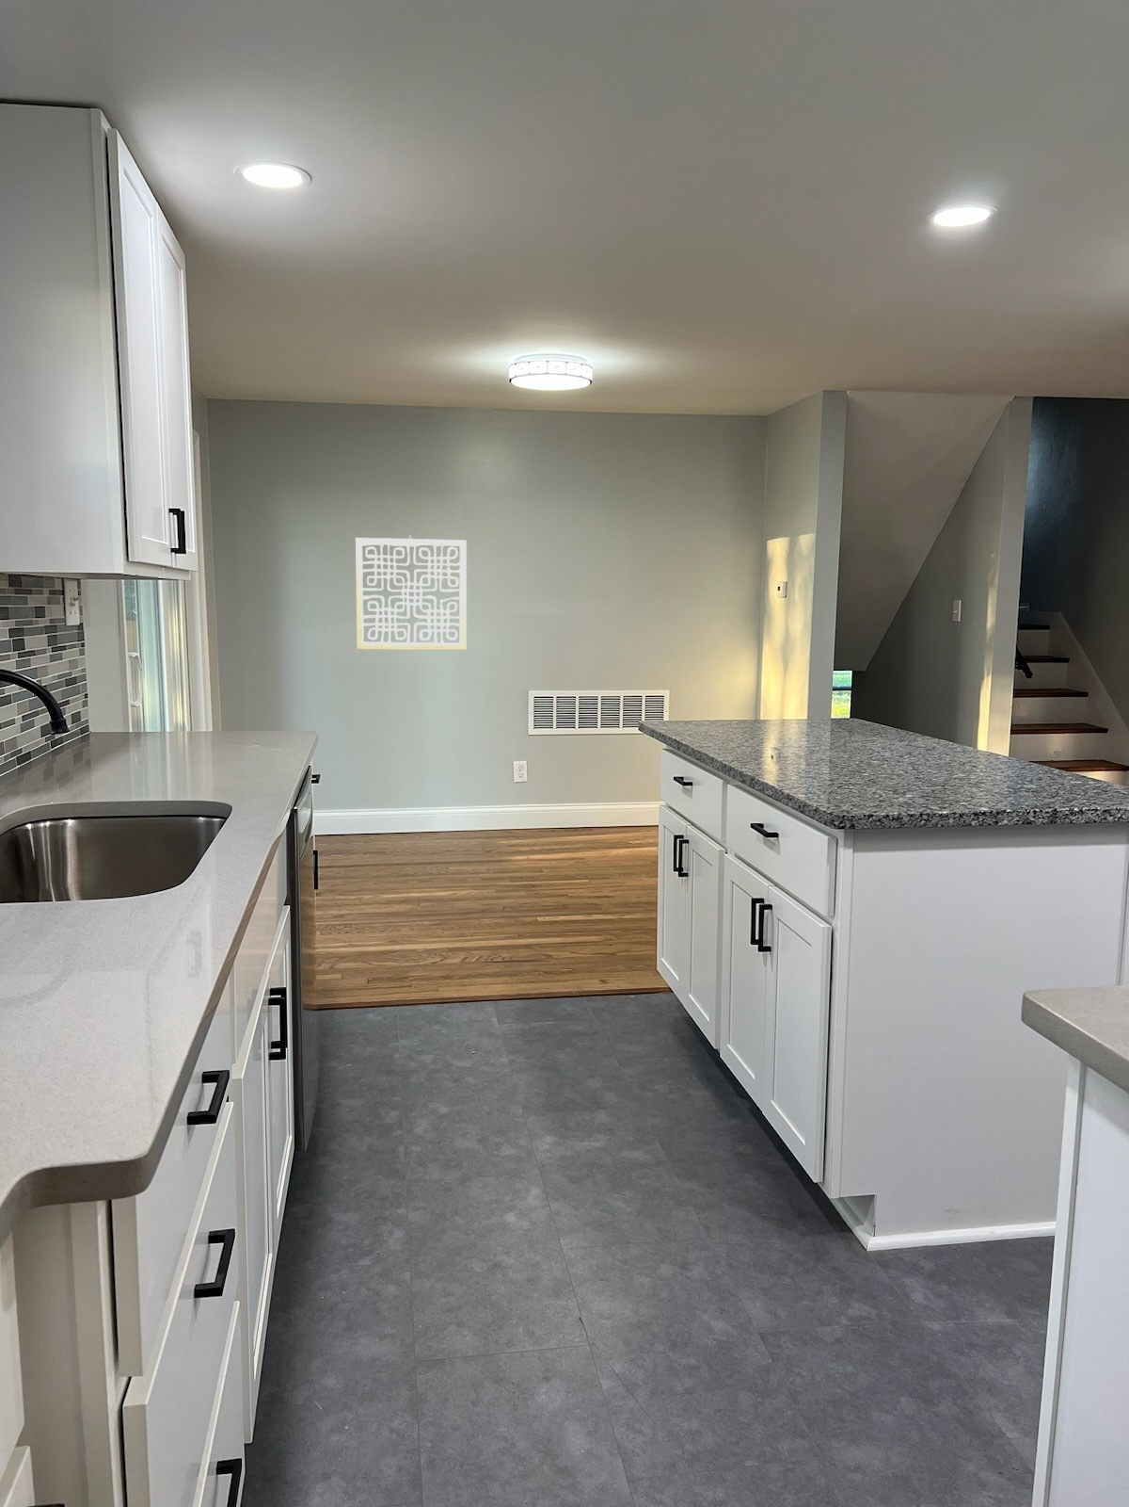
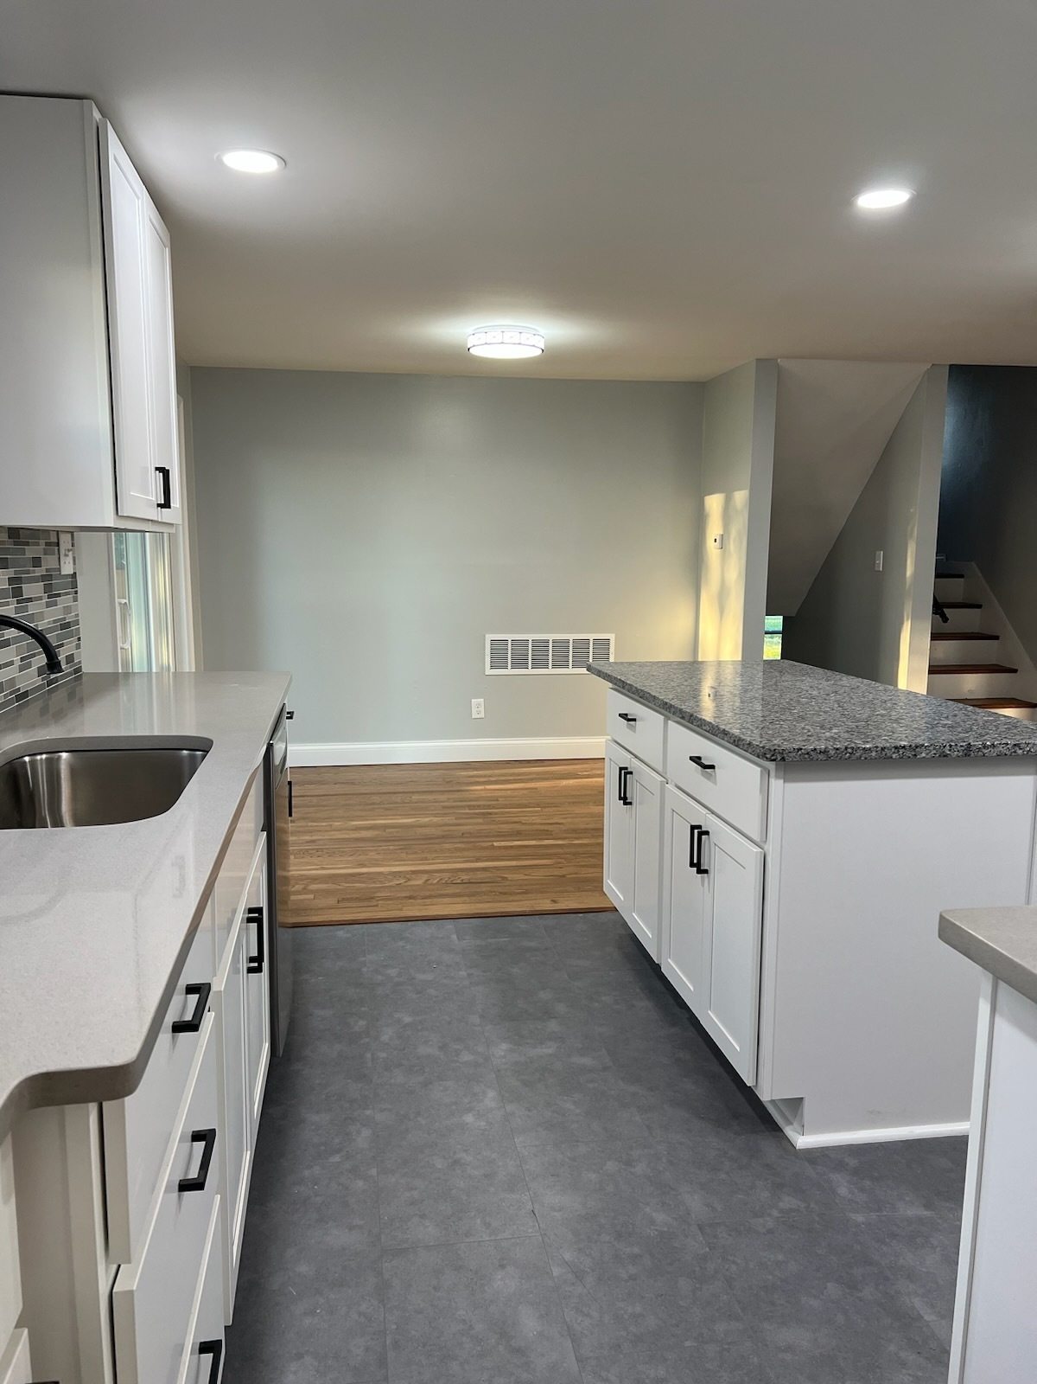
- wall art [355,534,467,650]
